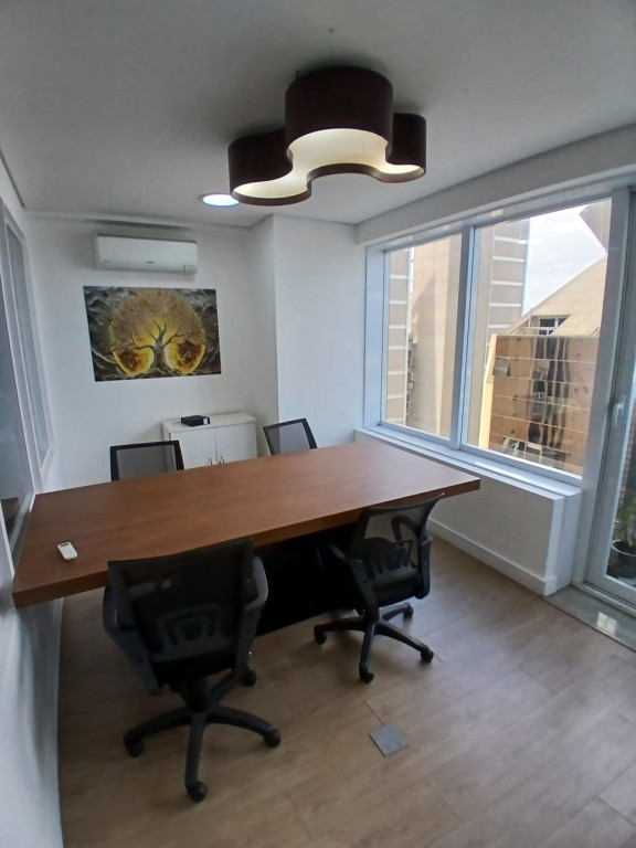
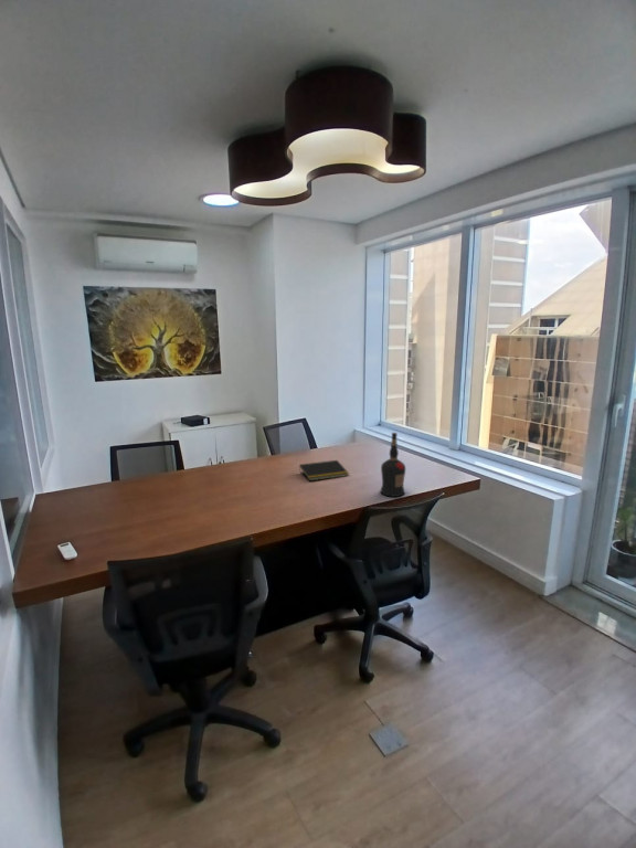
+ liquor bottle [380,432,406,498]
+ notepad [298,459,350,481]
